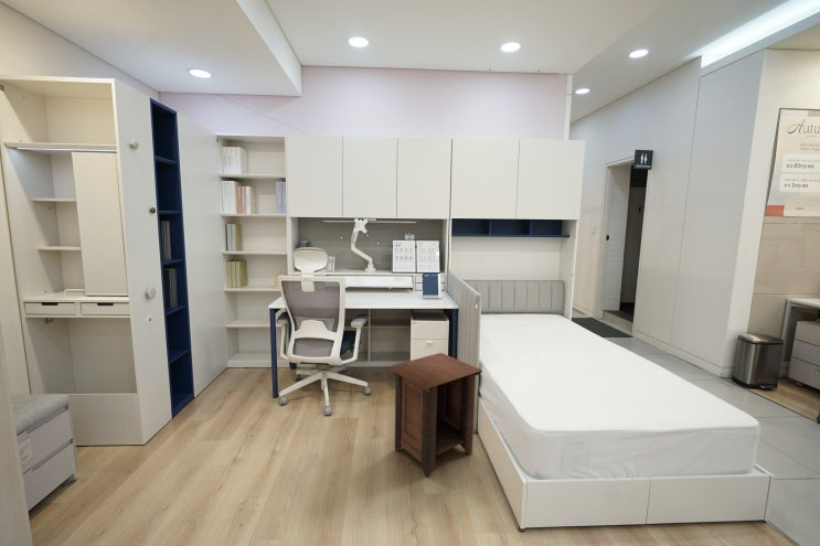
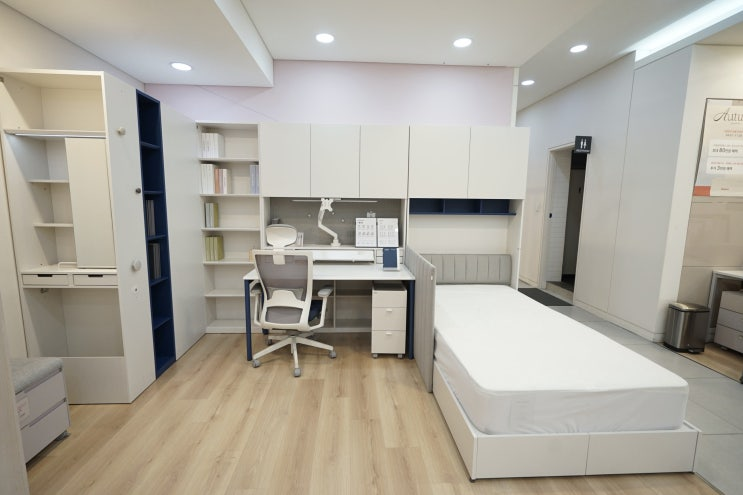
- nightstand [388,352,483,479]
